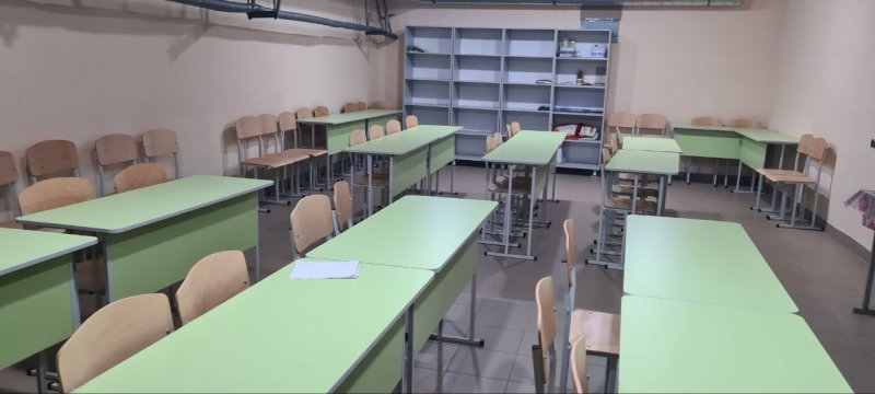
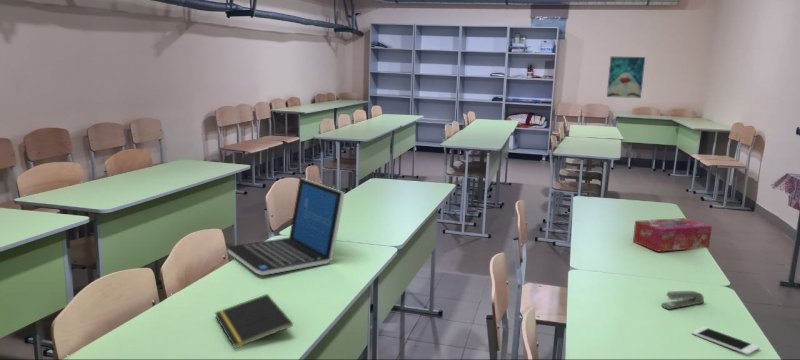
+ stapler [660,290,705,310]
+ laptop [226,177,346,276]
+ wall art [606,56,646,99]
+ tissue box [632,217,713,253]
+ cell phone [691,326,760,356]
+ notepad [214,293,294,350]
